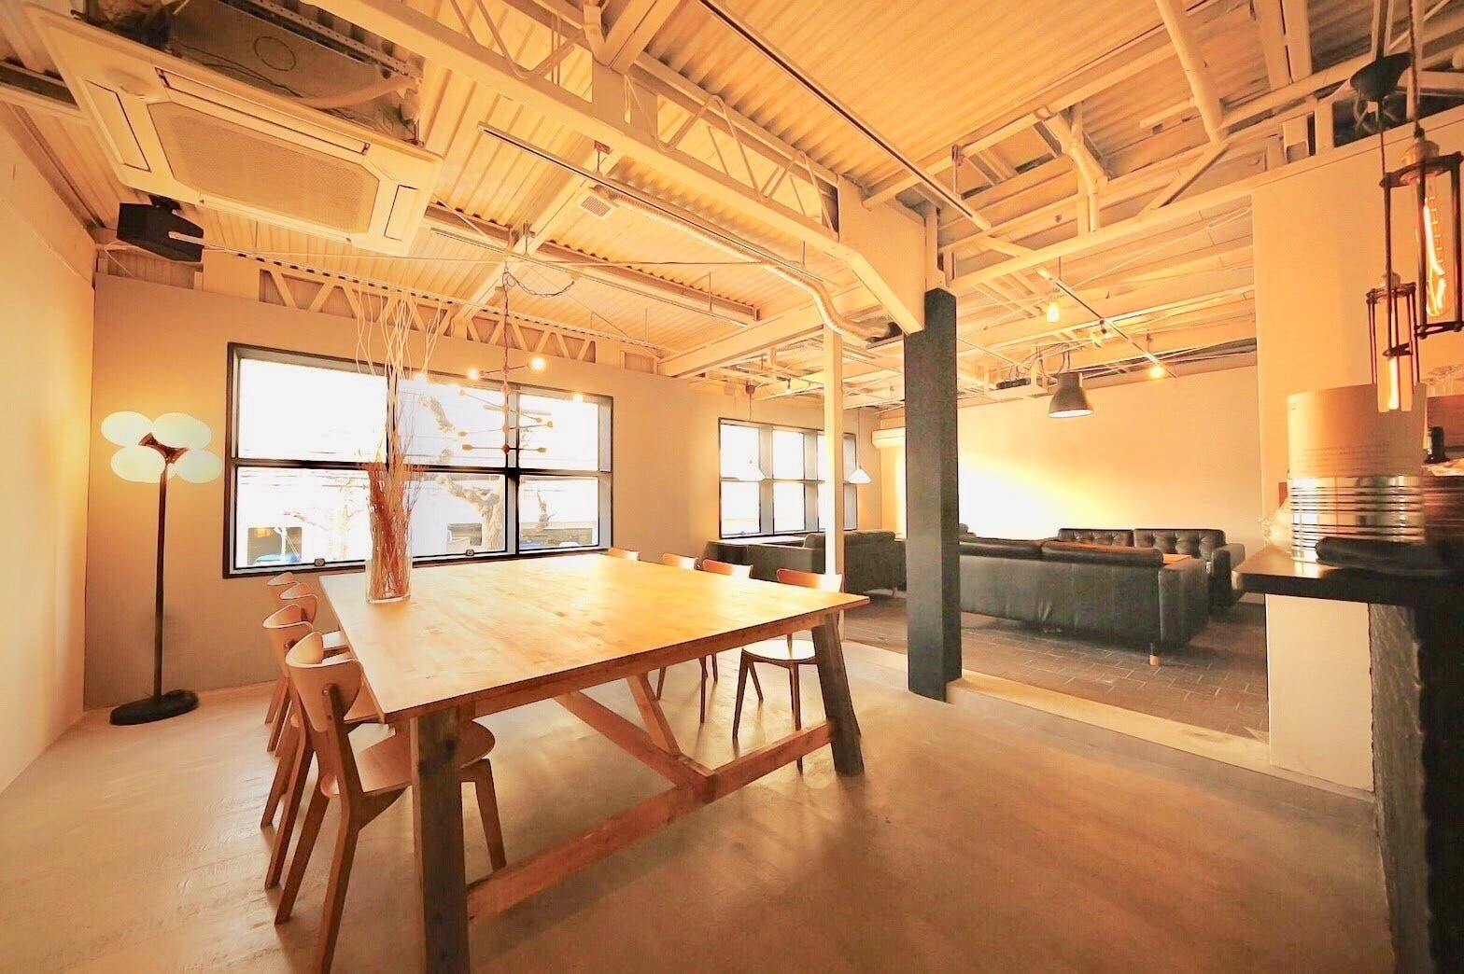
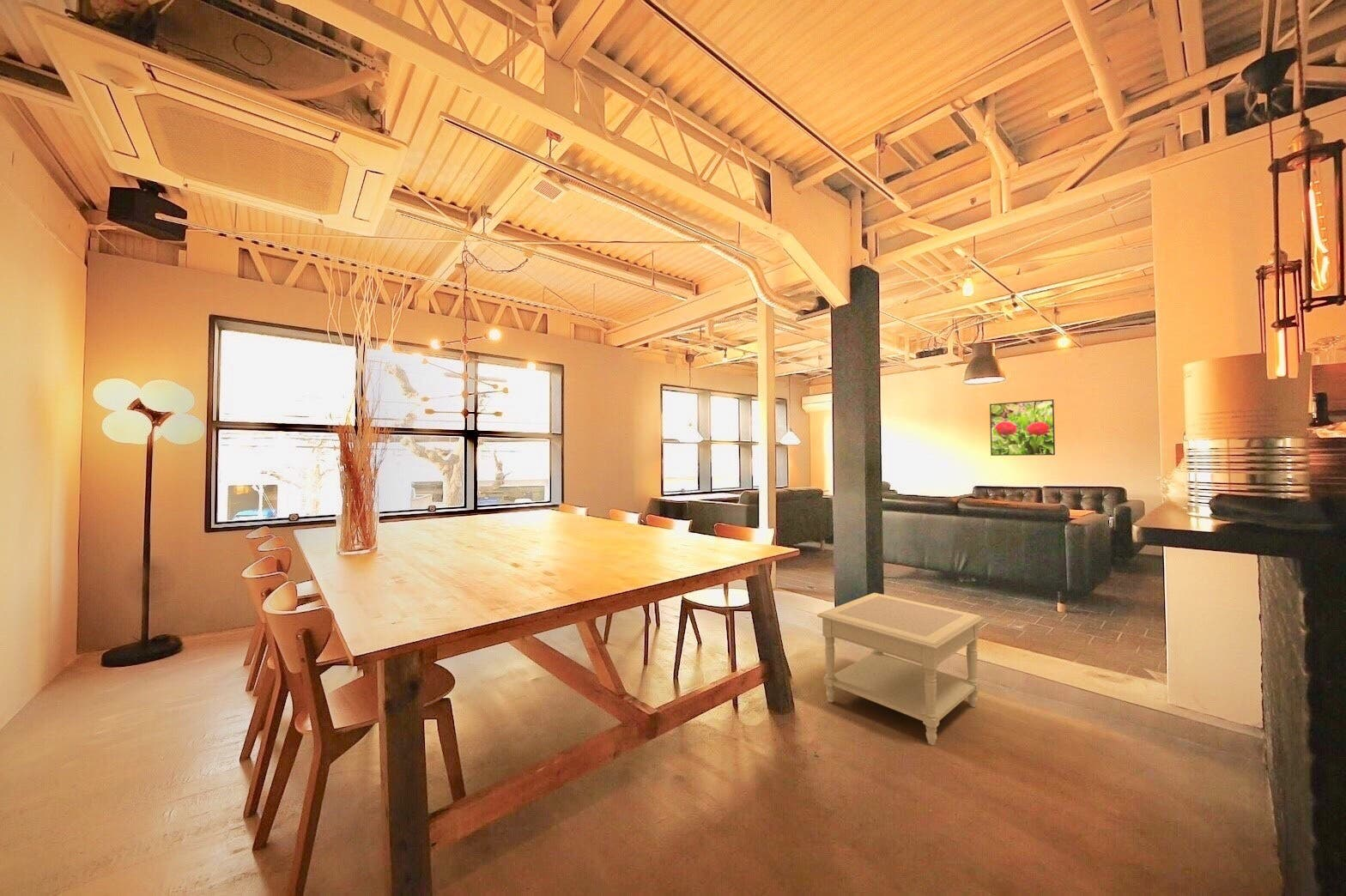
+ side table [816,592,985,746]
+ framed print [989,398,1056,457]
